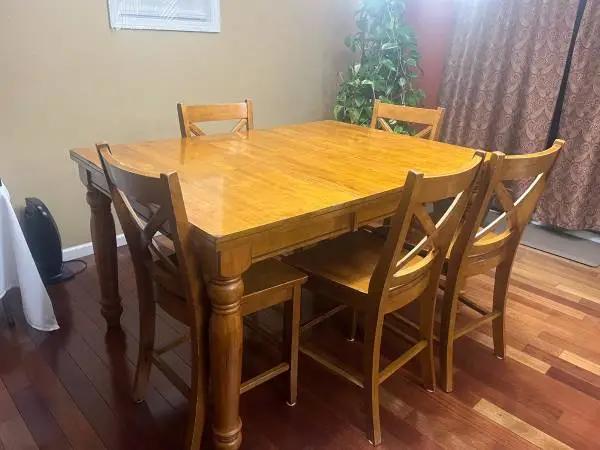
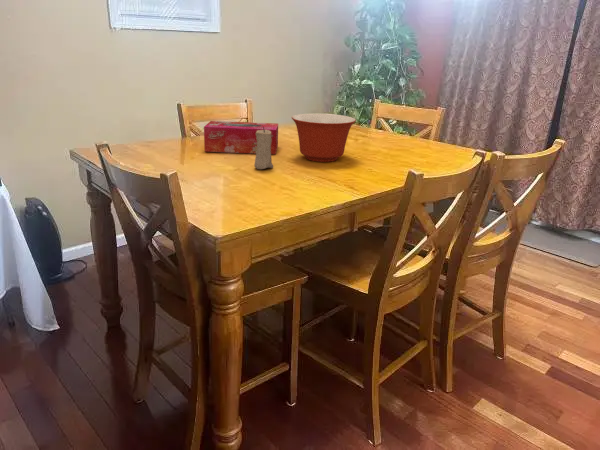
+ candle [254,127,274,170]
+ mixing bowl [291,112,357,163]
+ tissue box [203,120,279,155]
